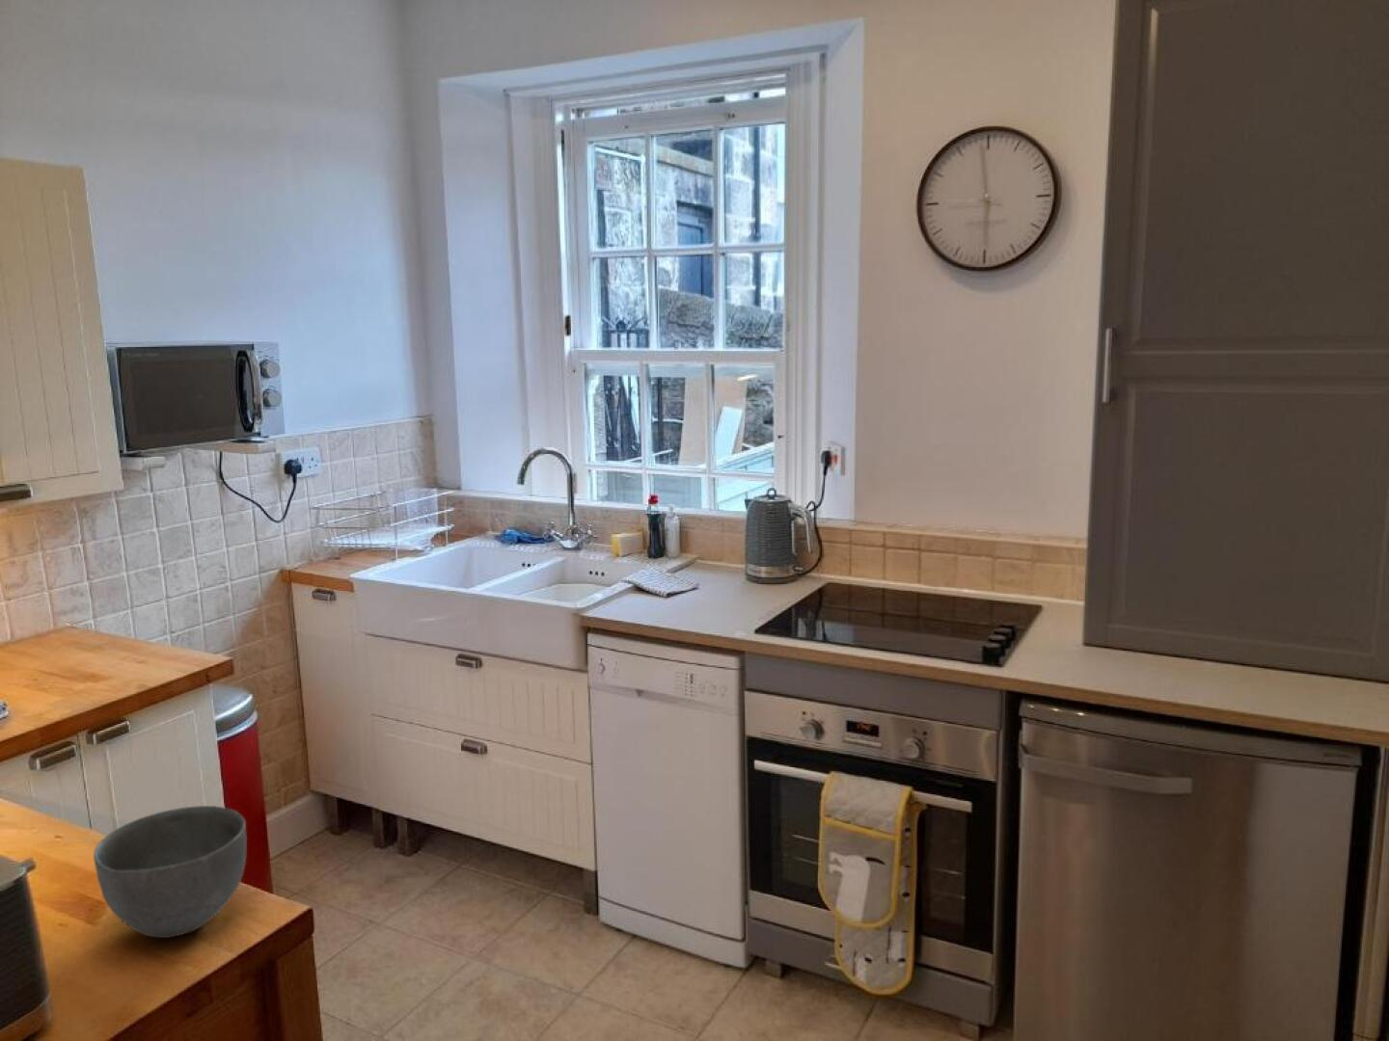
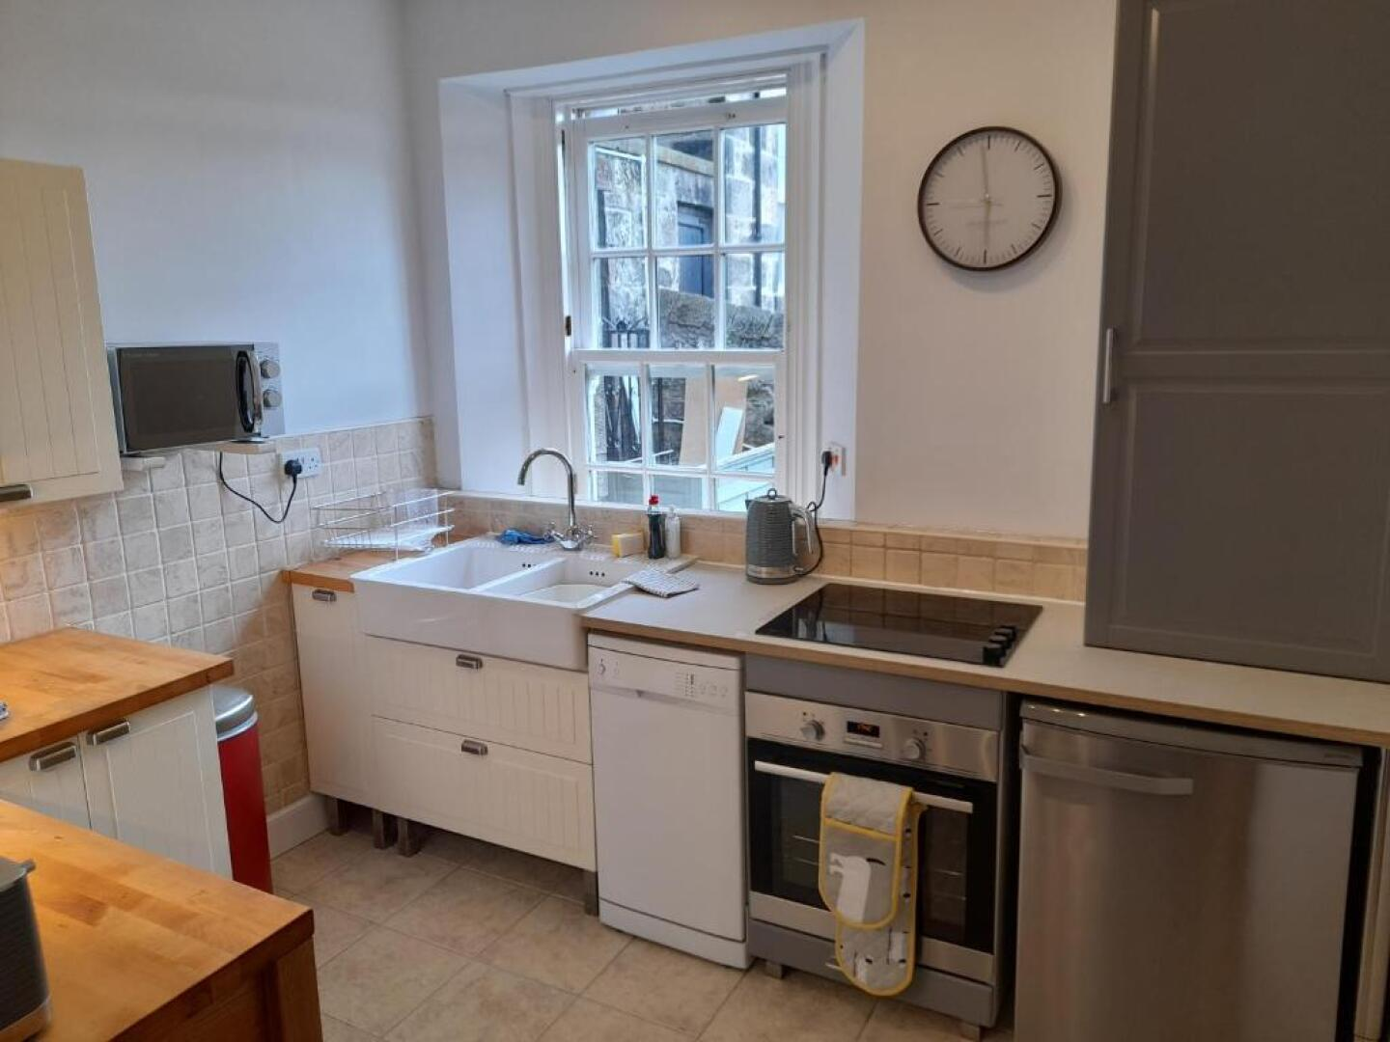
- bowl [93,805,248,939]
